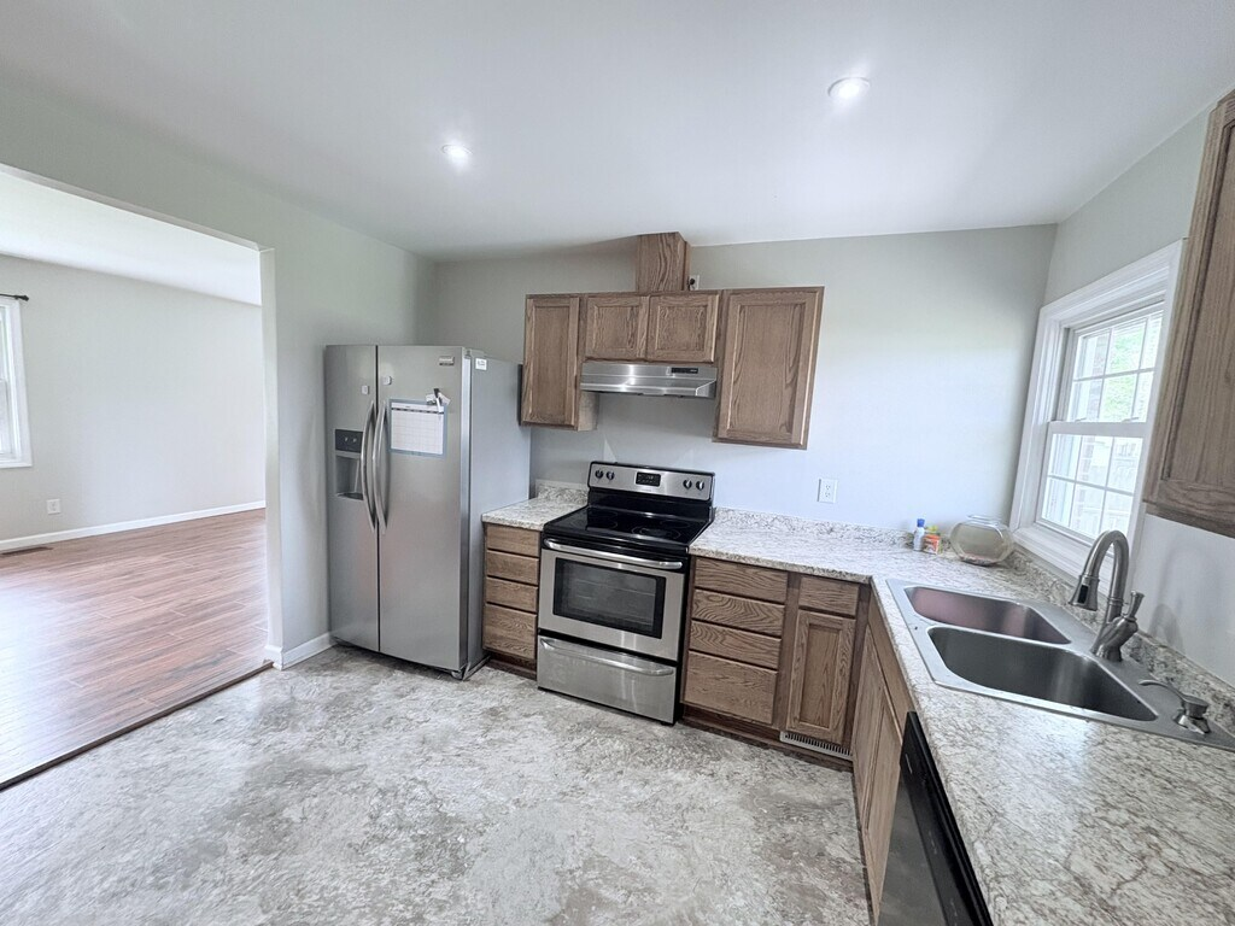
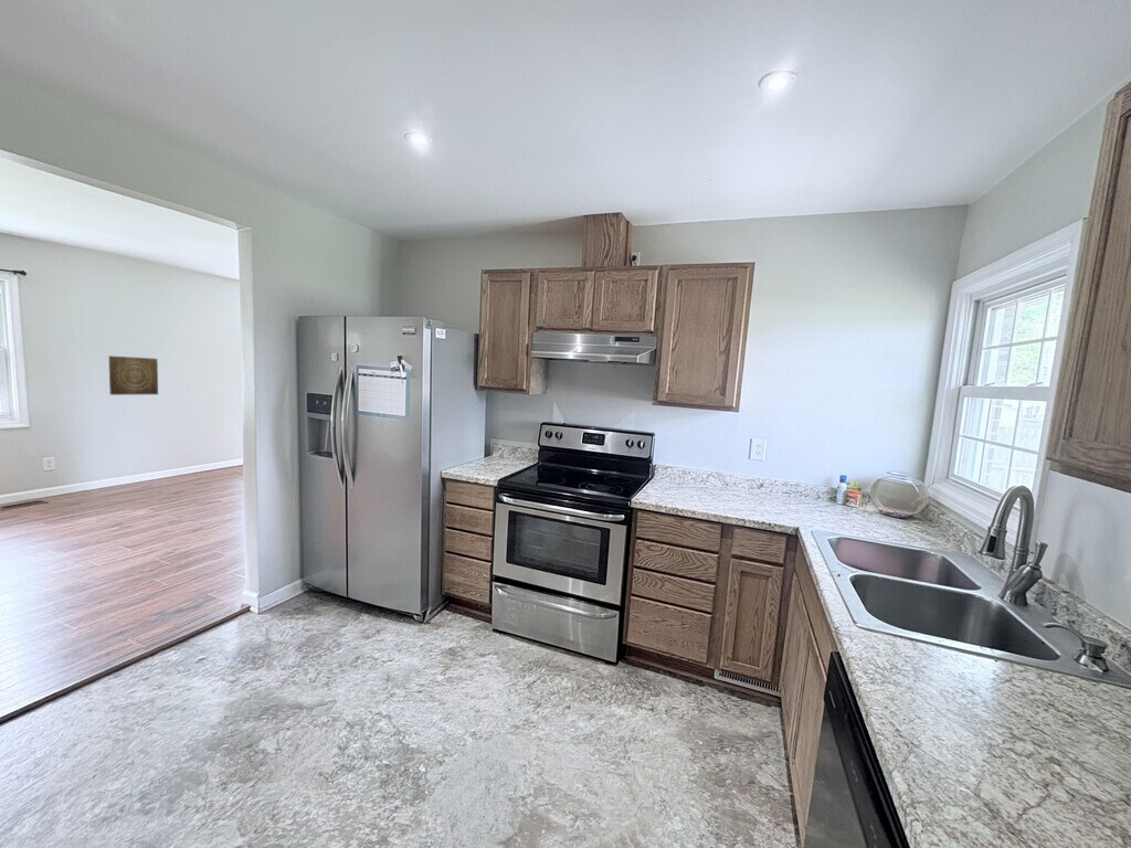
+ wall art [108,354,159,396]
